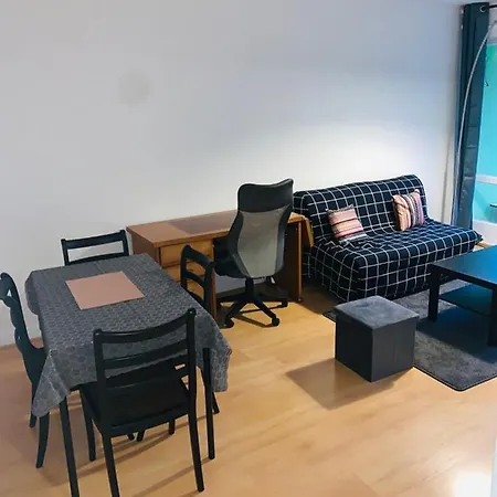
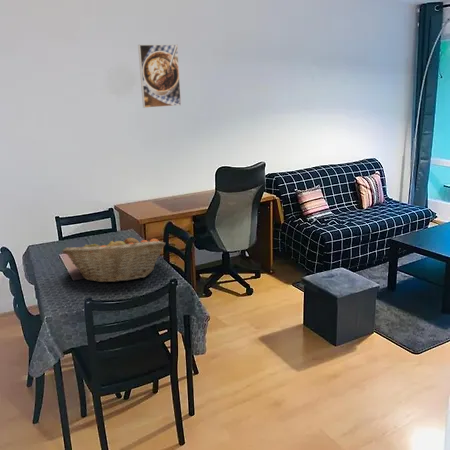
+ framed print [137,44,182,109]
+ fruit basket [61,237,166,283]
